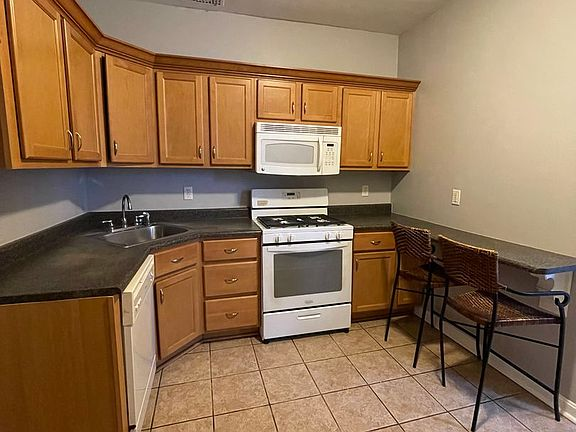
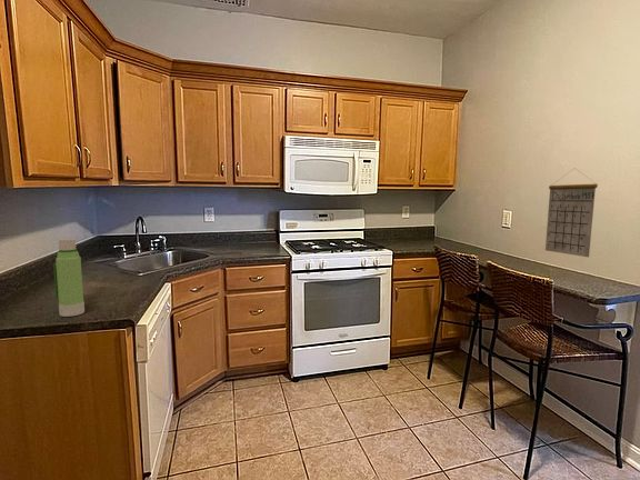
+ calendar [544,167,599,259]
+ water bottle [52,238,86,318]
